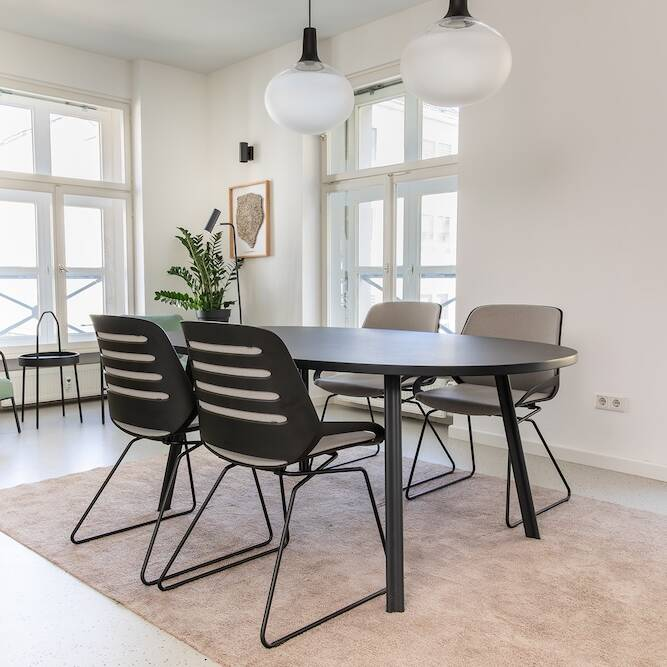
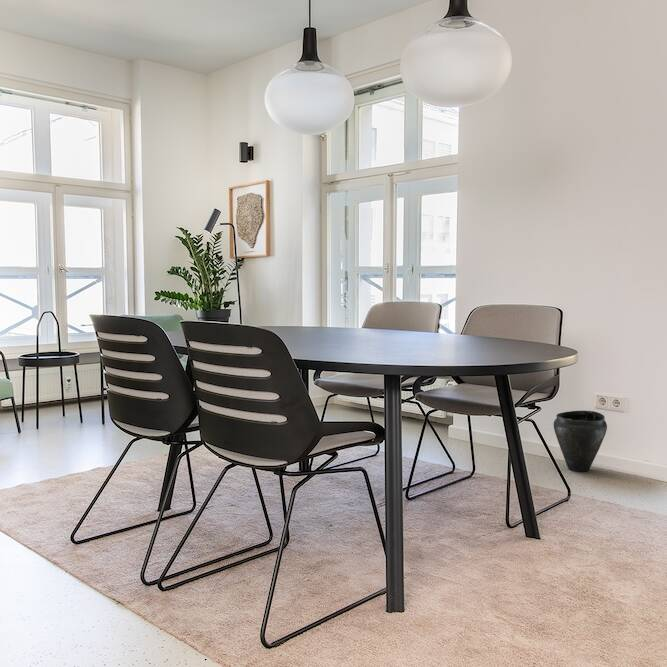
+ vase [552,410,608,473]
